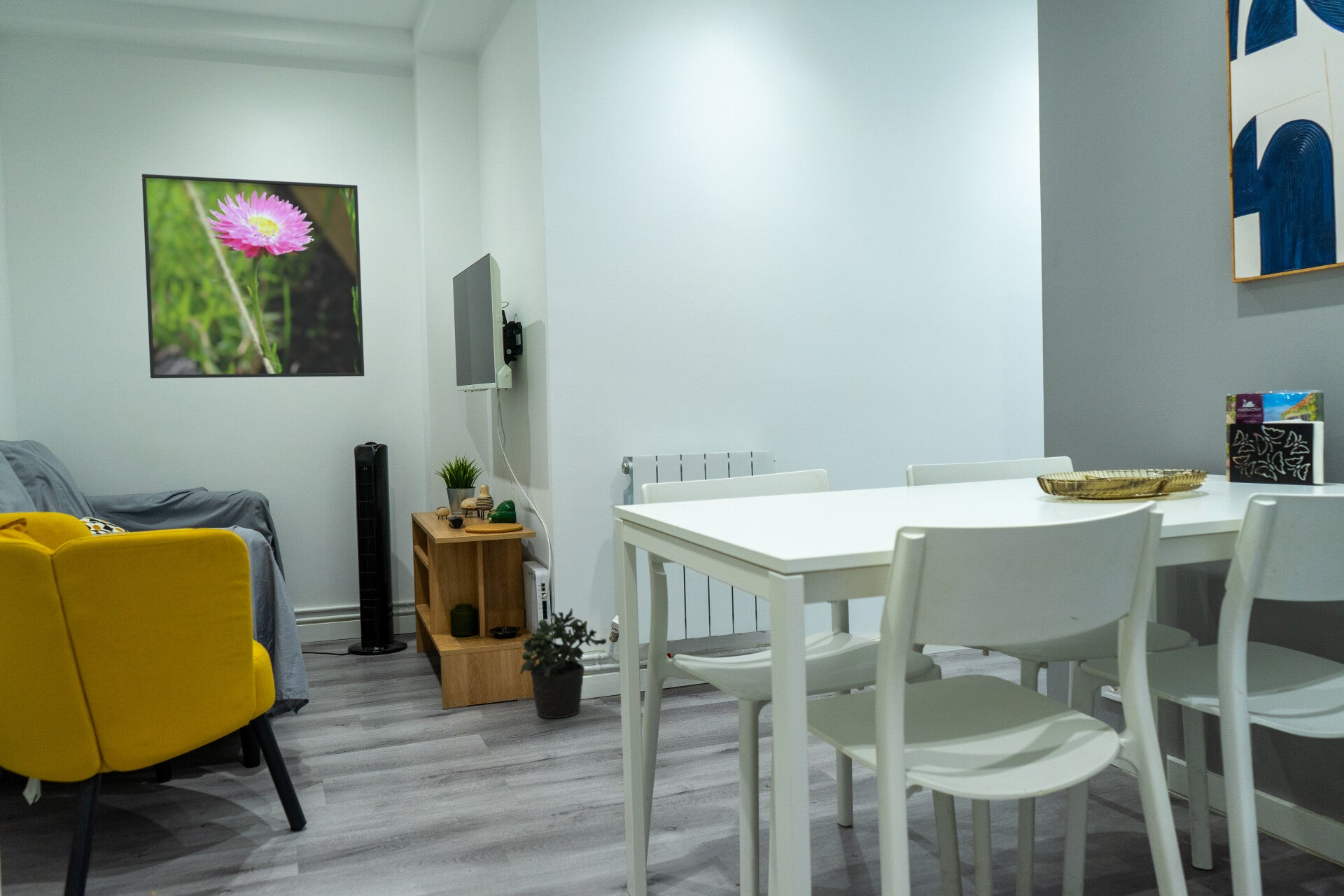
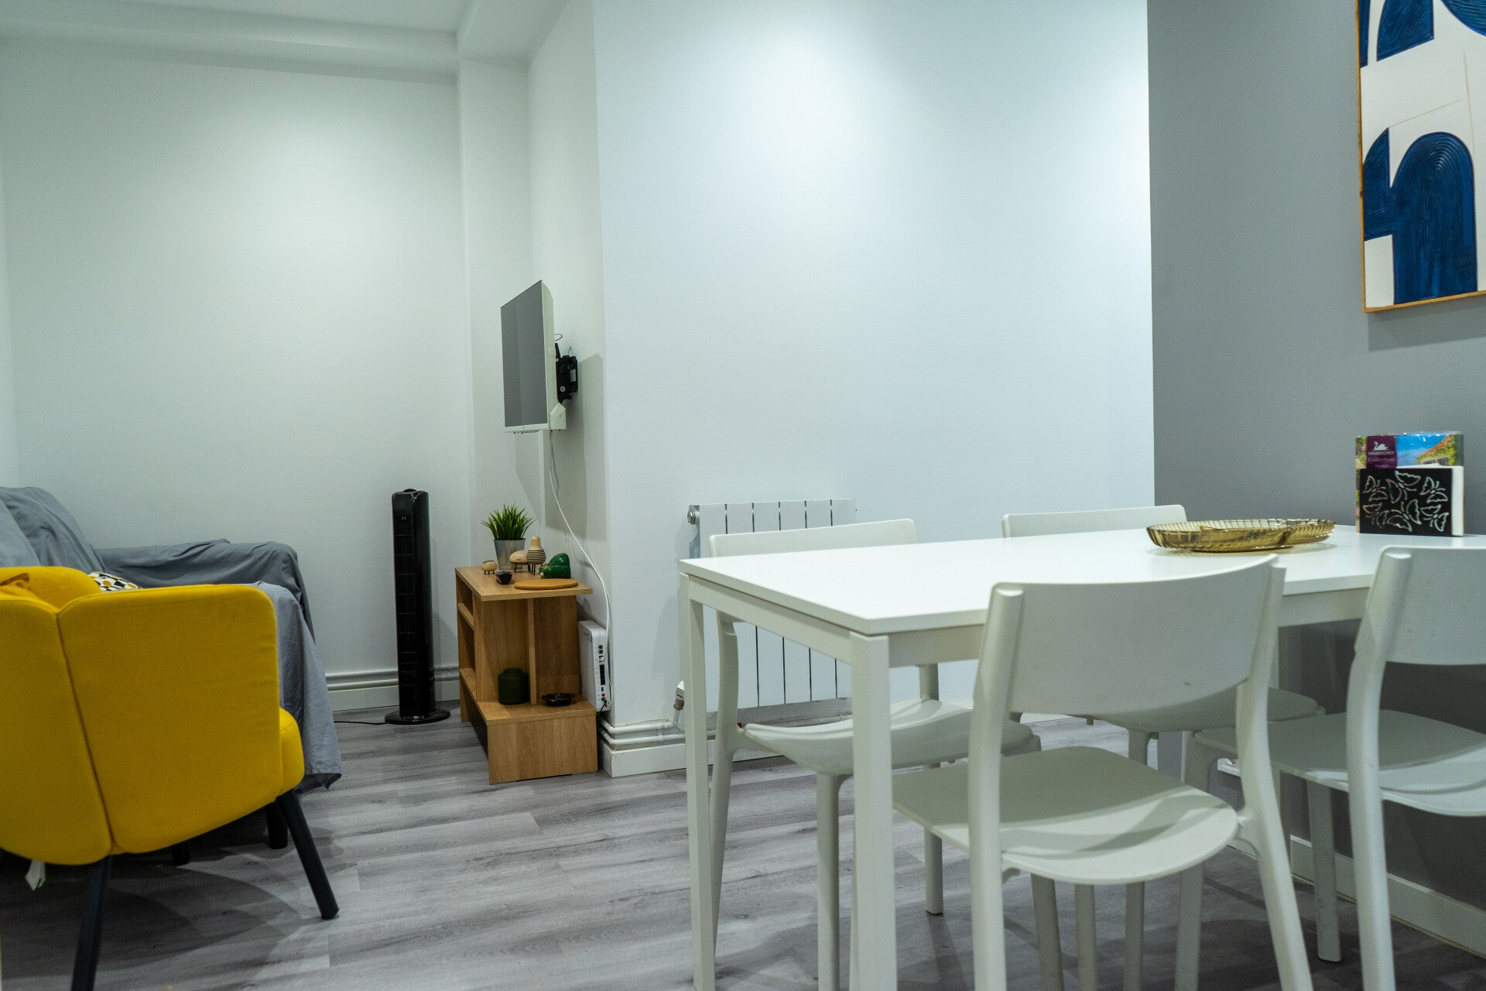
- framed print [141,174,365,379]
- potted plant [519,608,608,719]
